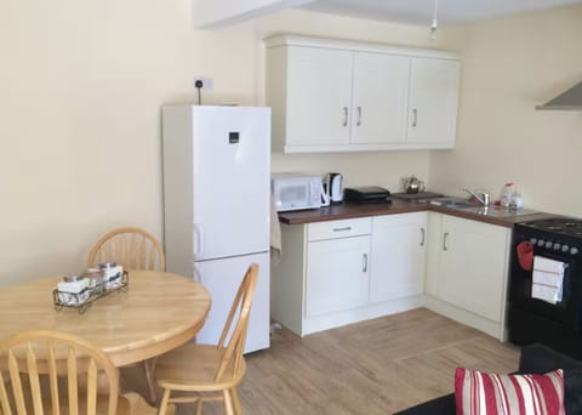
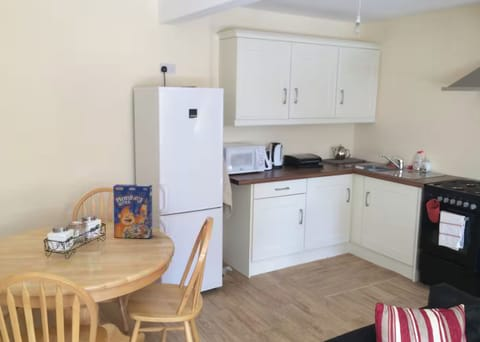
+ cereal box [112,183,153,239]
